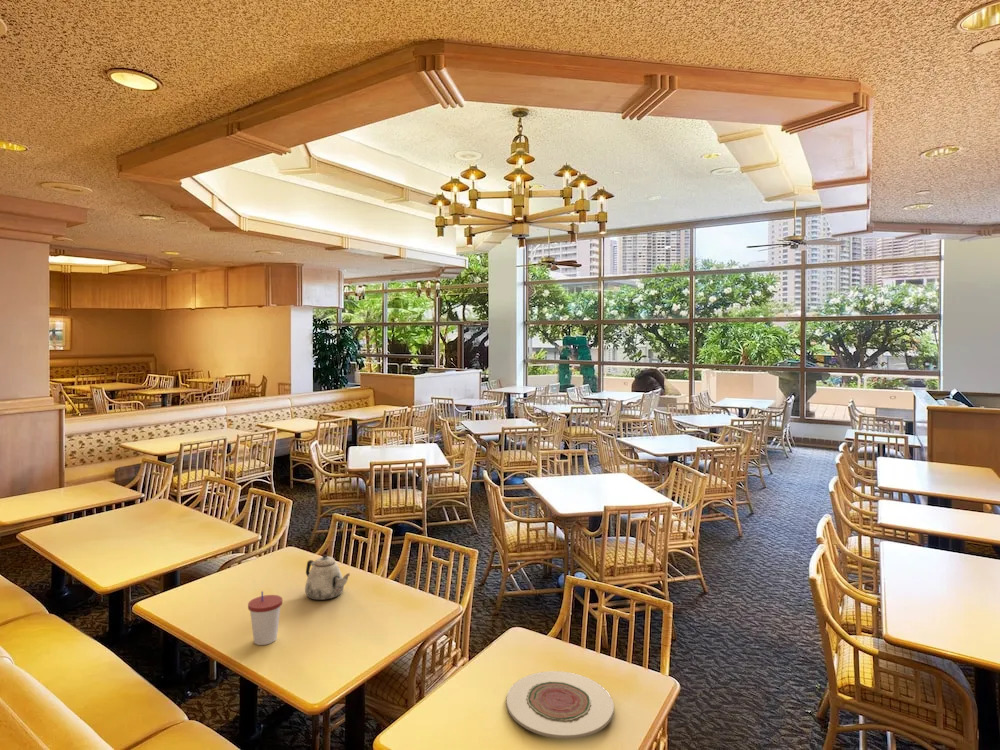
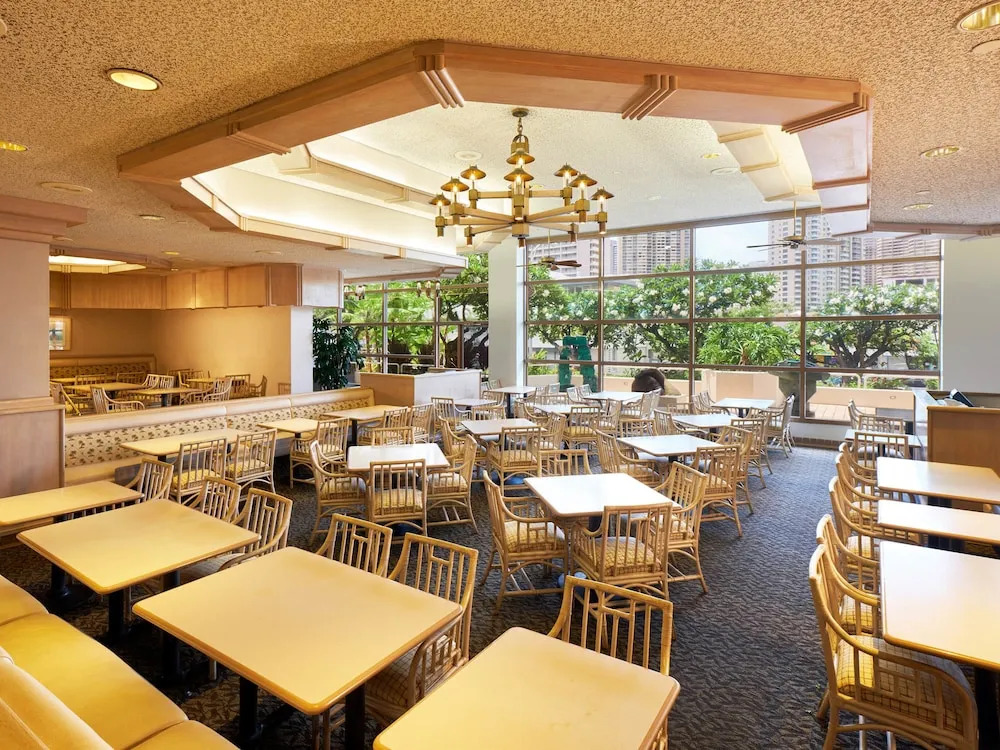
- plate [505,670,615,740]
- cup [247,590,283,646]
- teapot [304,554,351,601]
